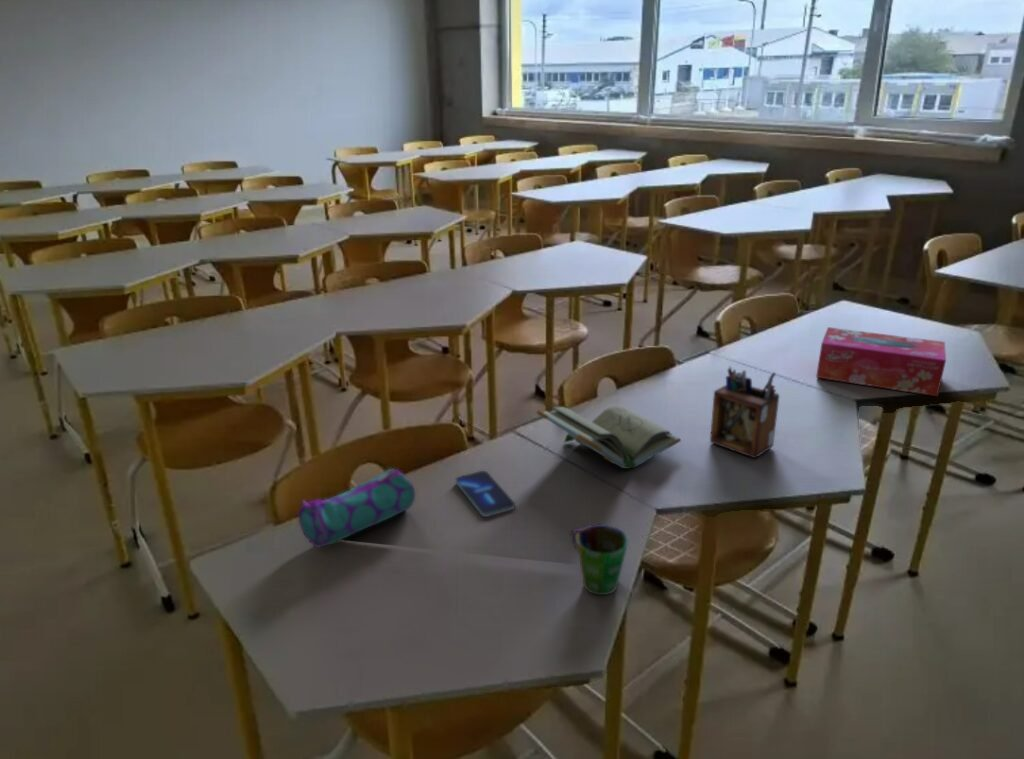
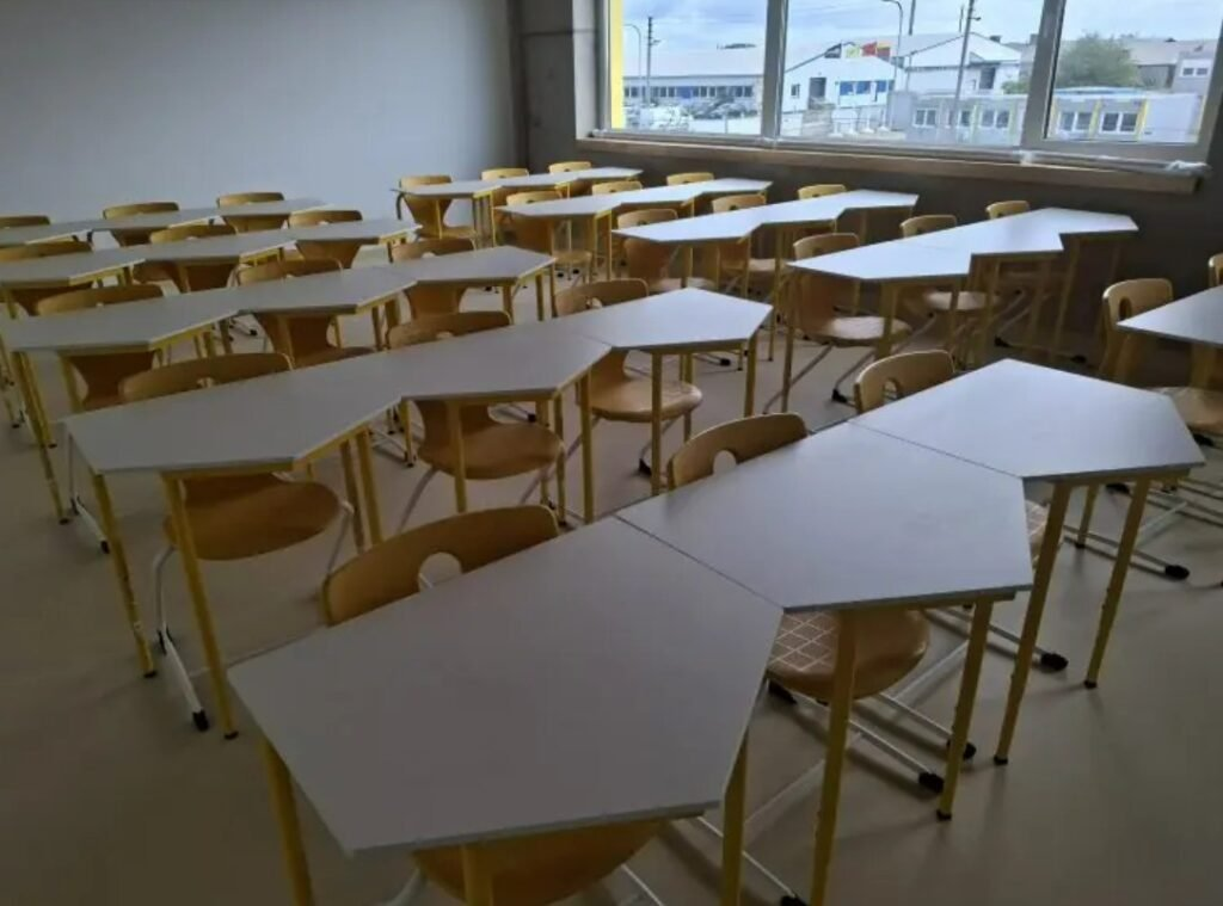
- book [535,405,682,470]
- pencil case [297,468,416,549]
- desk organizer [709,364,780,459]
- cup [570,523,629,596]
- smartphone [455,470,516,518]
- tissue box [815,326,947,398]
